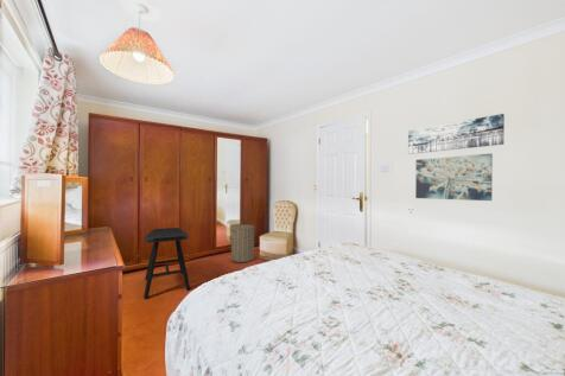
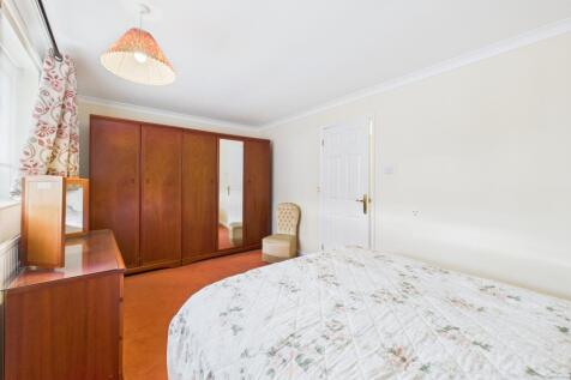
- wall art [414,153,494,202]
- wall art [407,113,506,155]
- stool [142,227,191,299]
- laundry hamper [229,219,255,263]
